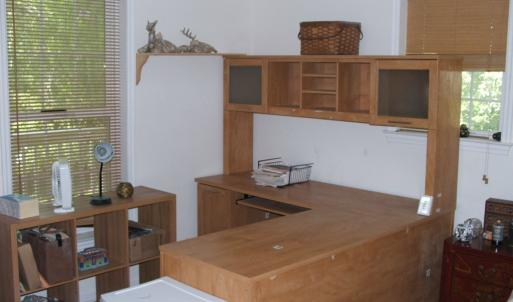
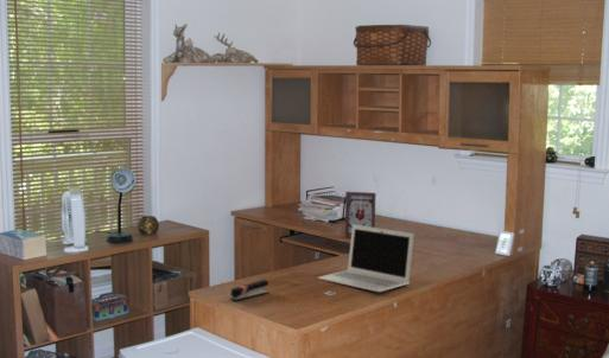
+ laptop [317,225,415,294]
+ picture frame [344,191,376,238]
+ stapler [229,279,269,302]
